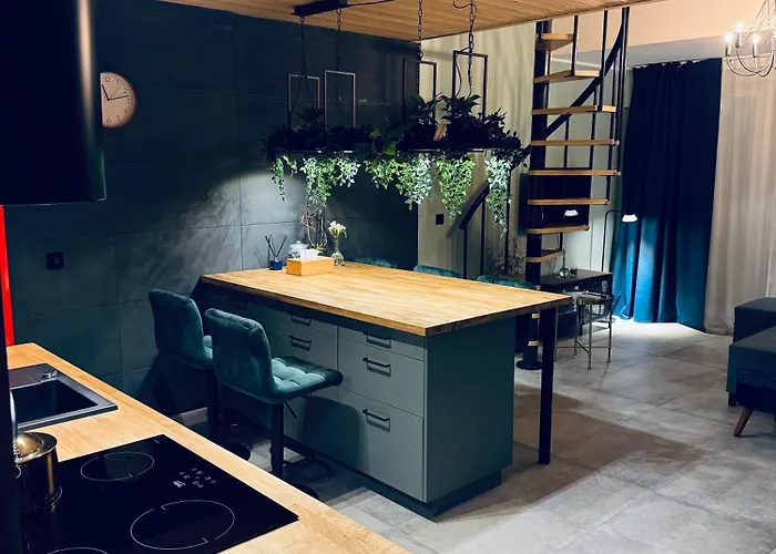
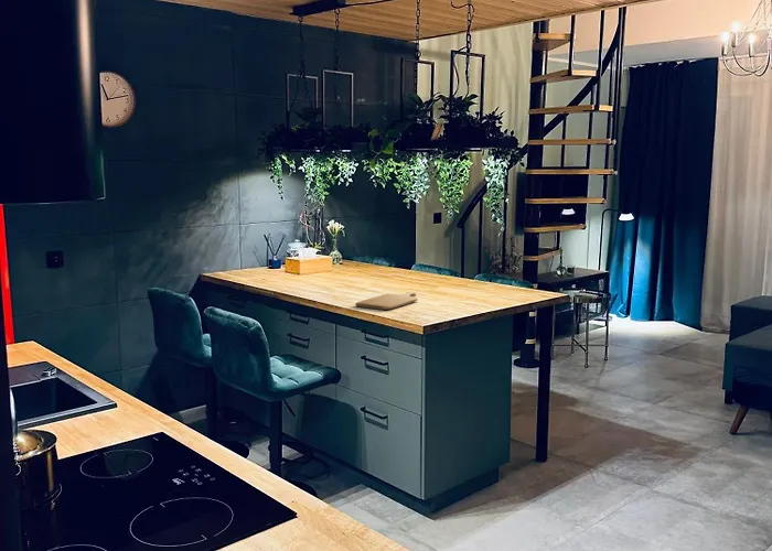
+ chopping board [354,291,418,311]
